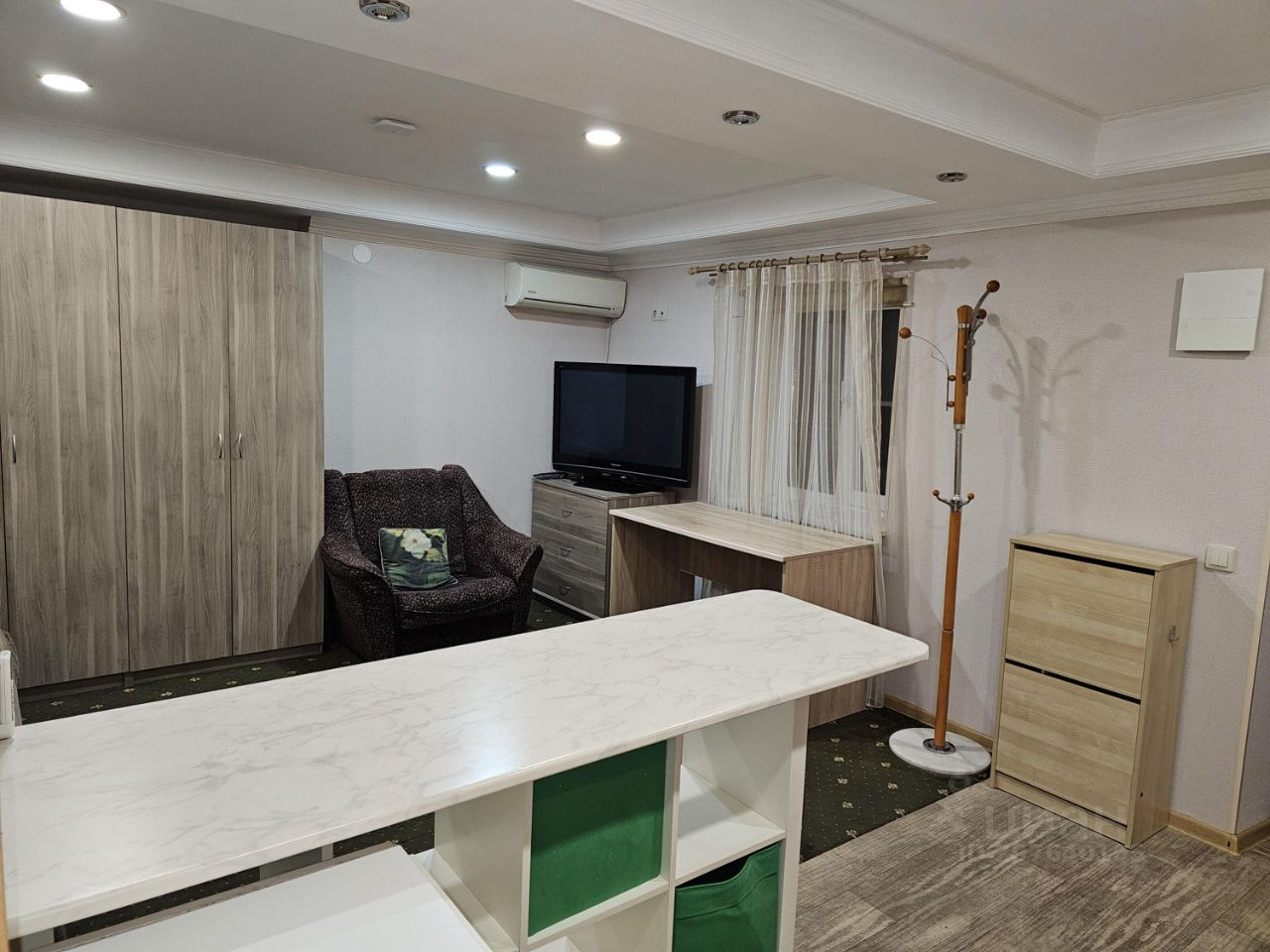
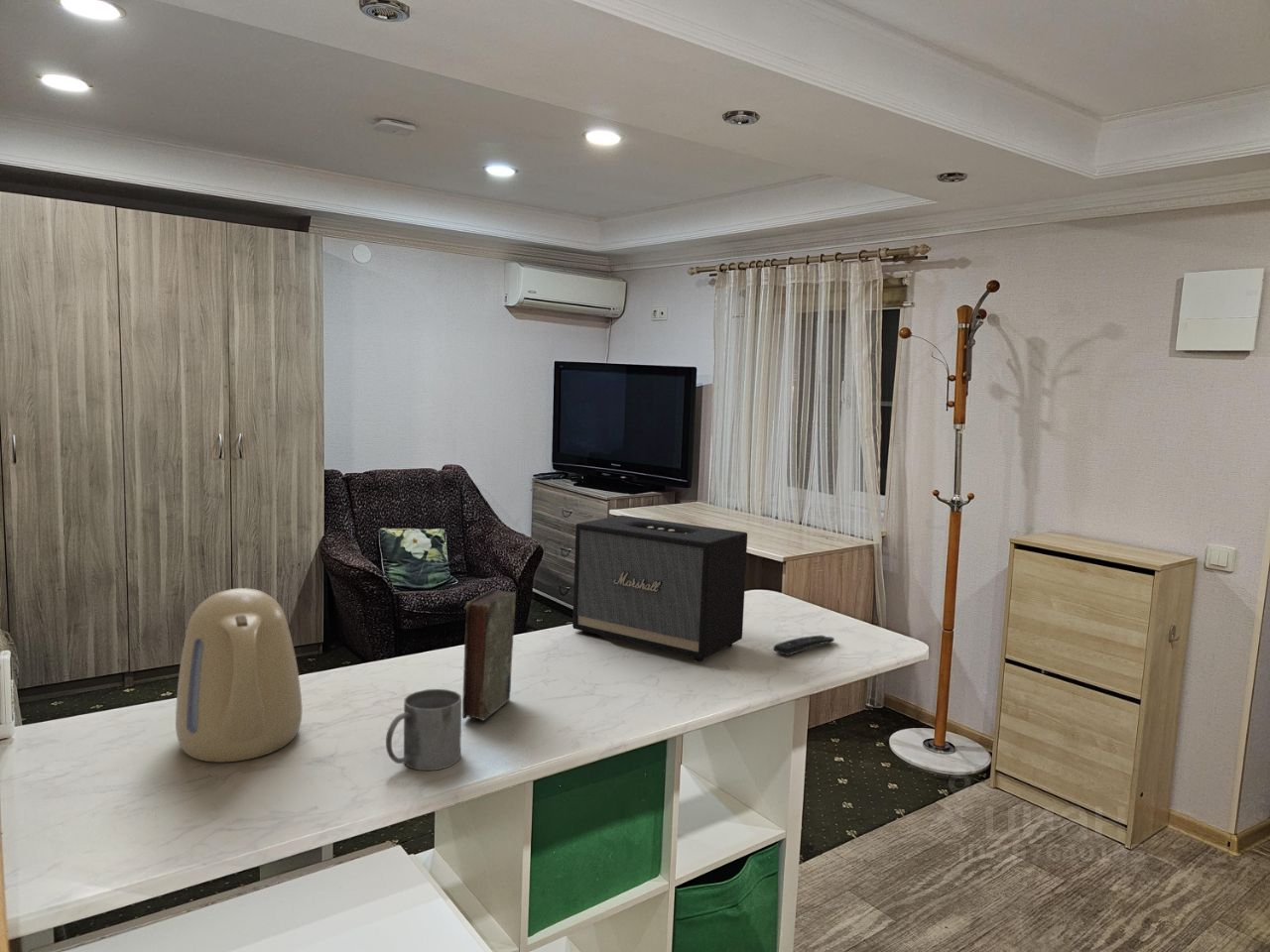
+ mug [385,688,462,772]
+ speaker [572,515,748,662]
+ remote control [772,635,835,656]
+ kettle [175,587,304,764]
+ book [461,588,517,721]
